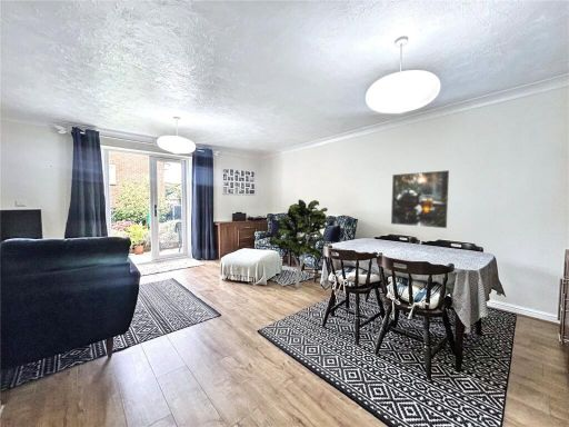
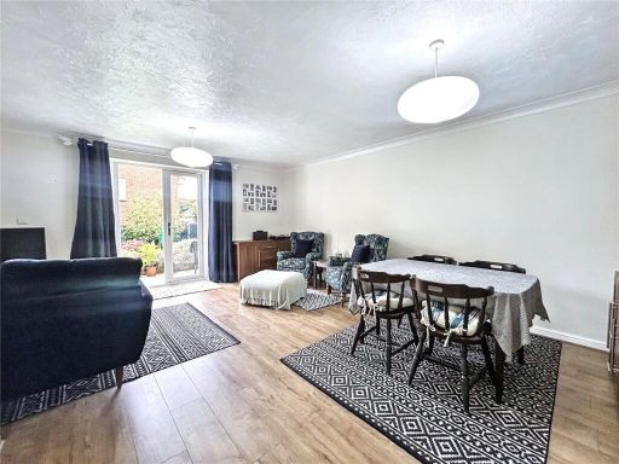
- indoor plant [268,198,329,289]
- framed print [390,169,451,229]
